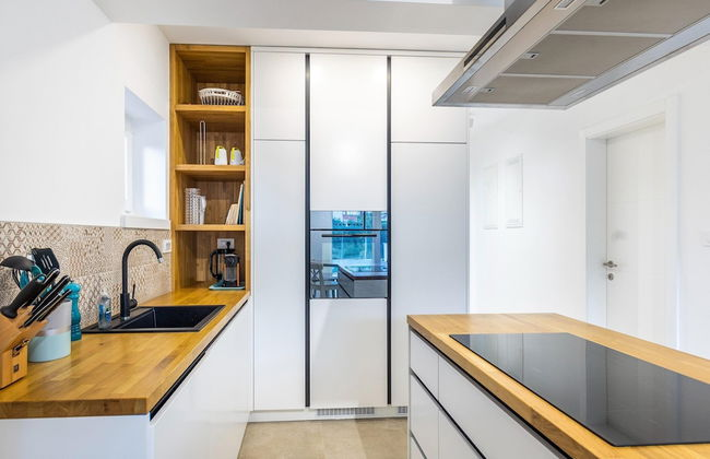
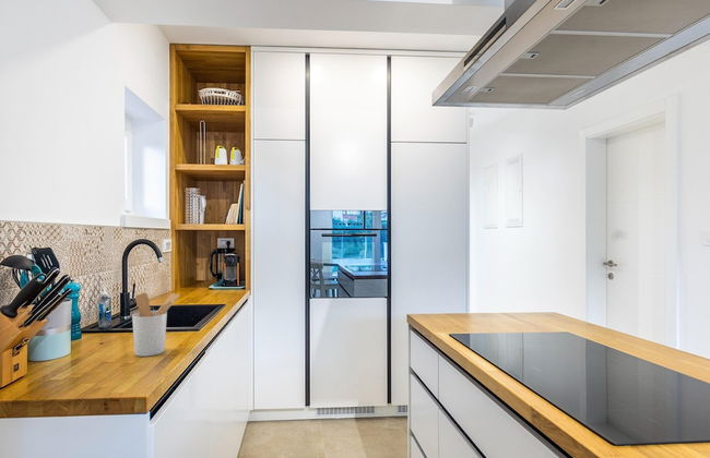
+ utensil holder [131,292,181,358]
